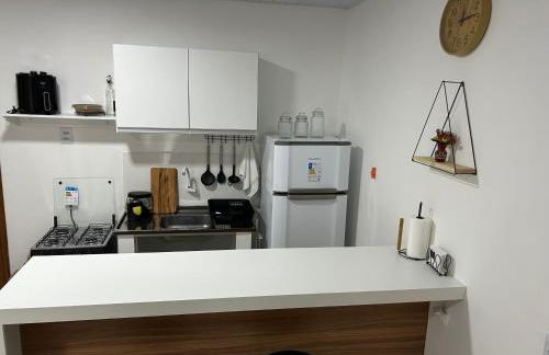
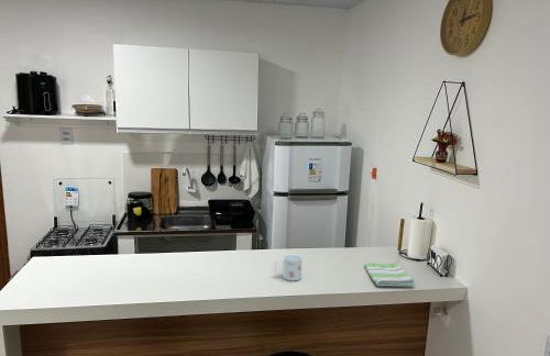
+ dish towel [363,263,416,288]
+ mug [274,253,304,281]
